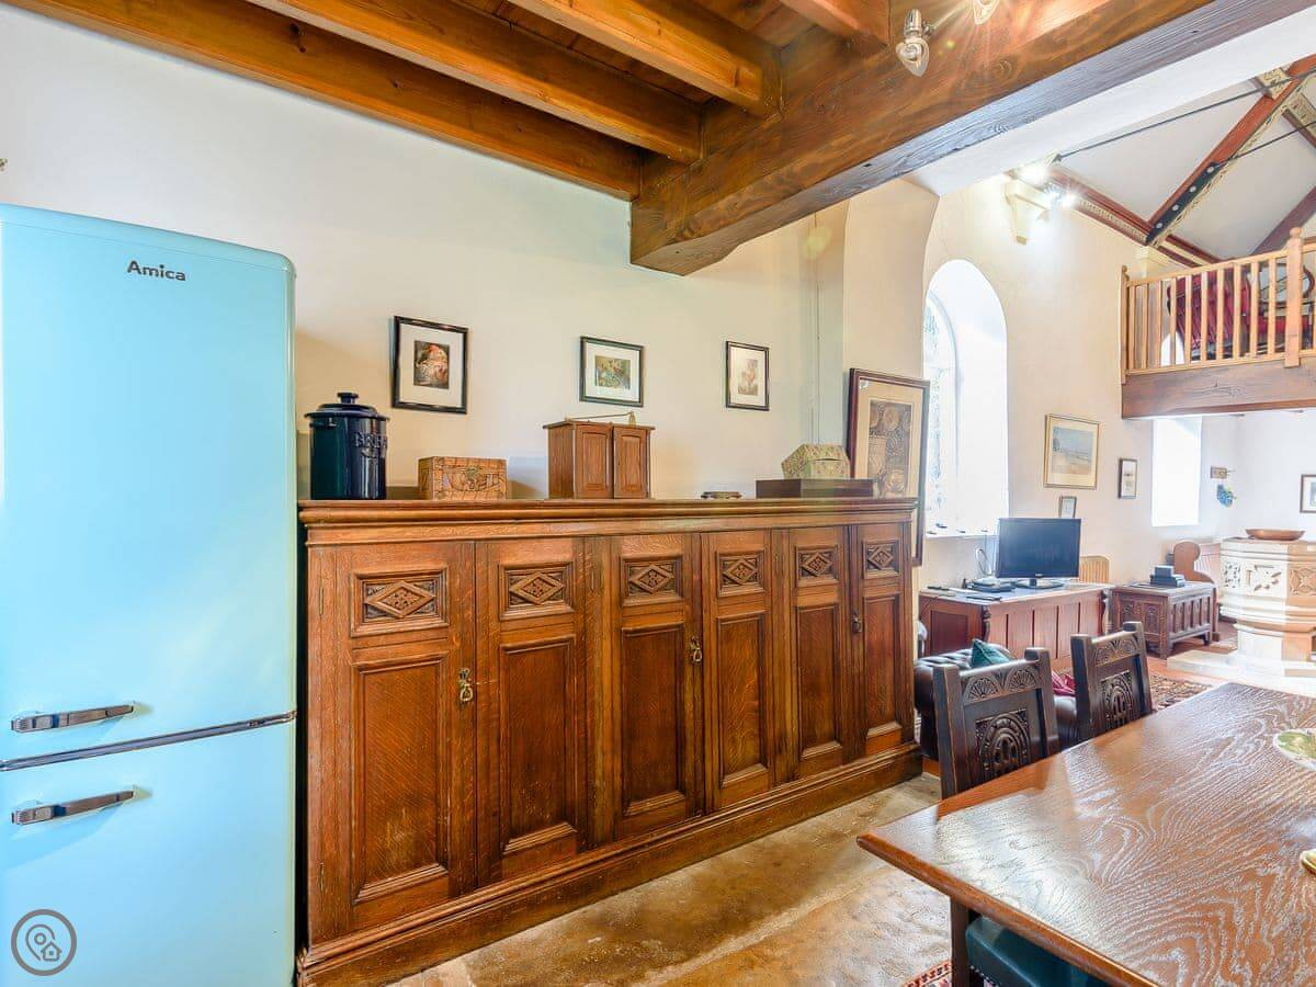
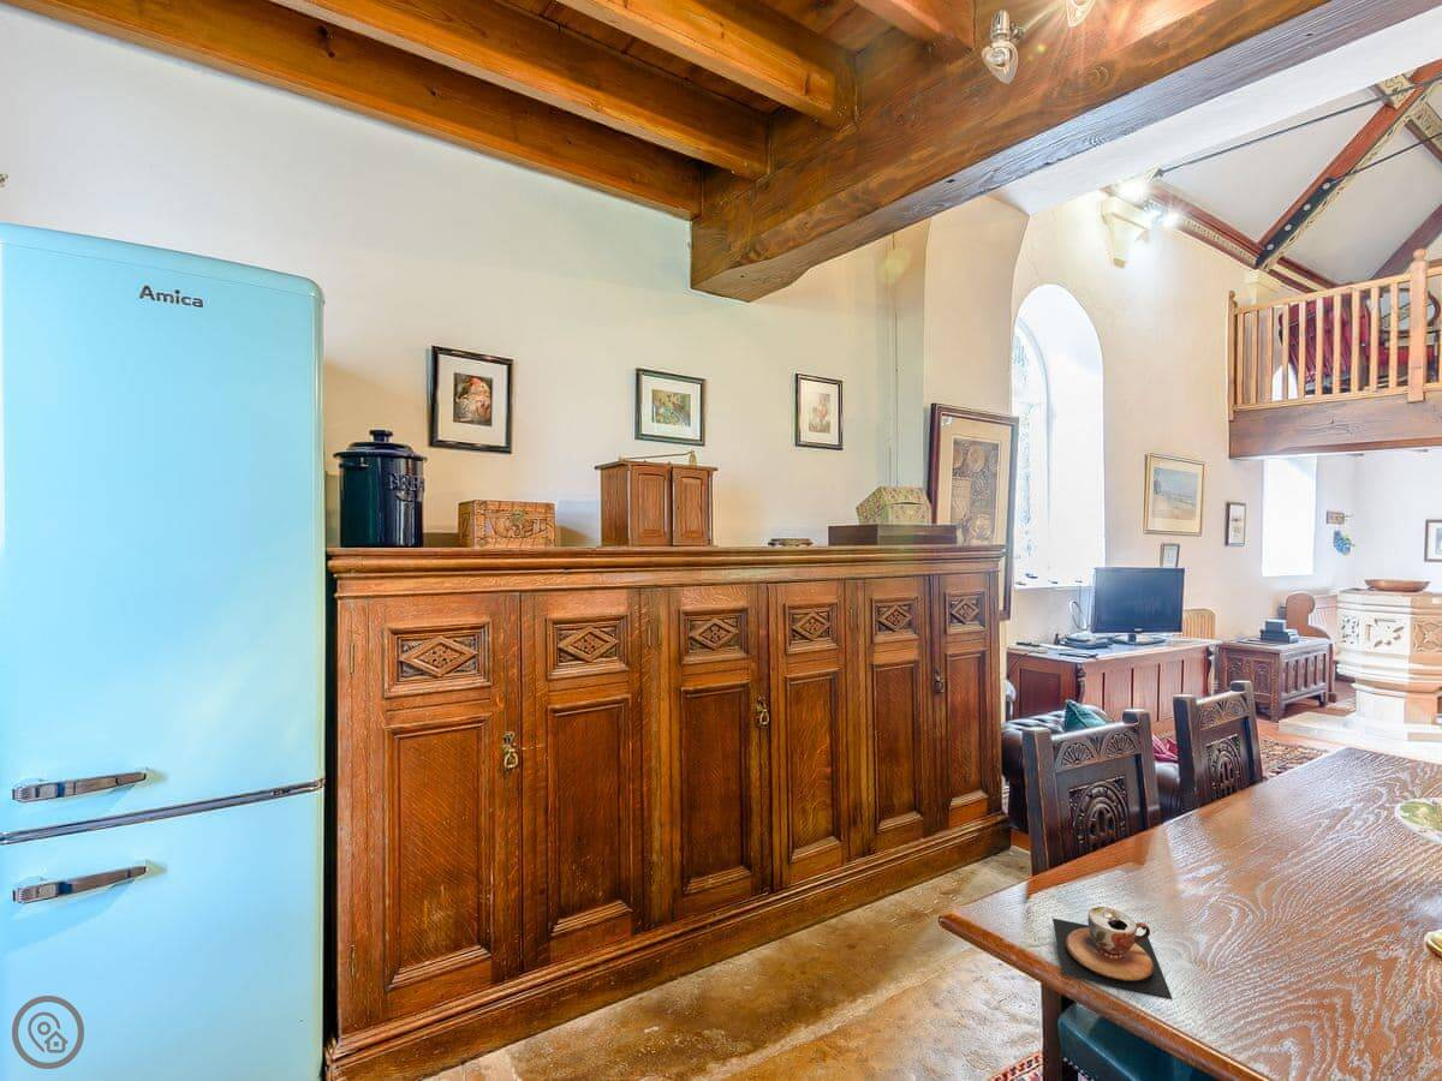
+ teacup [1051,906,1173,999]
